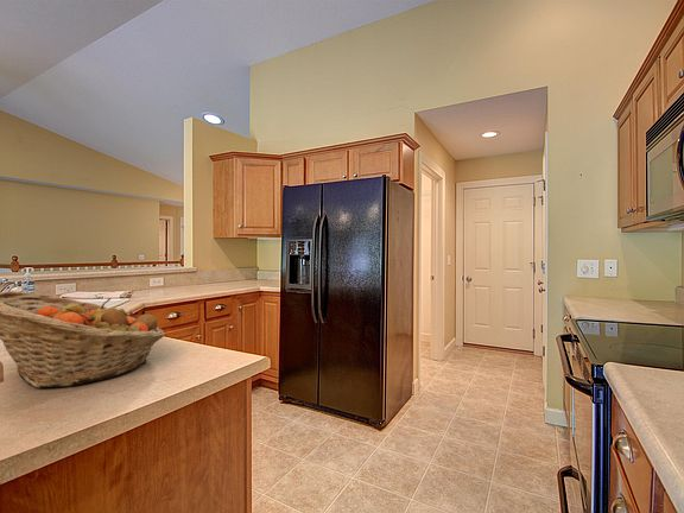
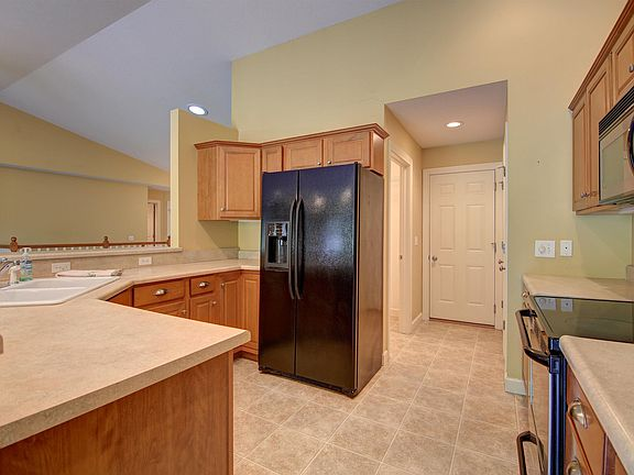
- fruit basket [0,290,165,390]
